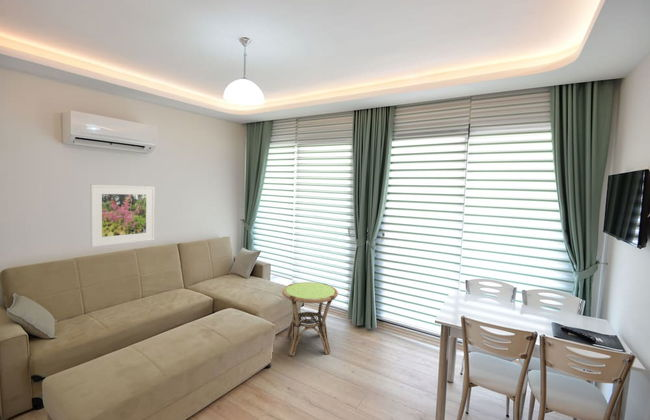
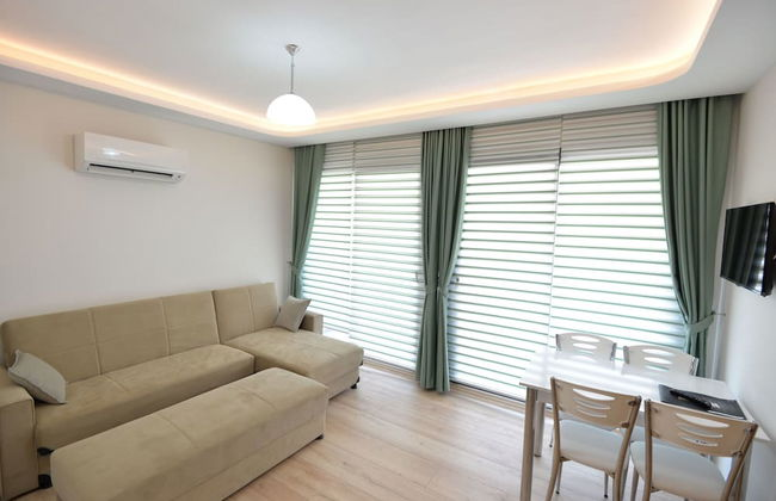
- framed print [89,184,156,248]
- side table [281,281,339,357]
